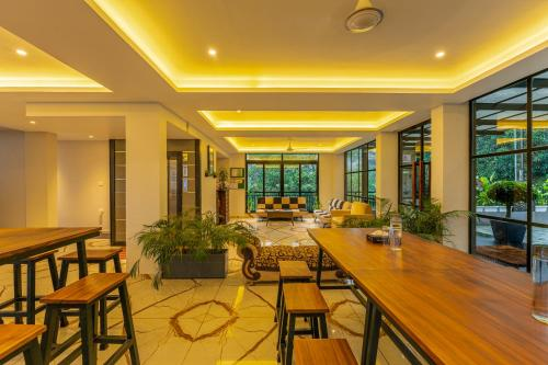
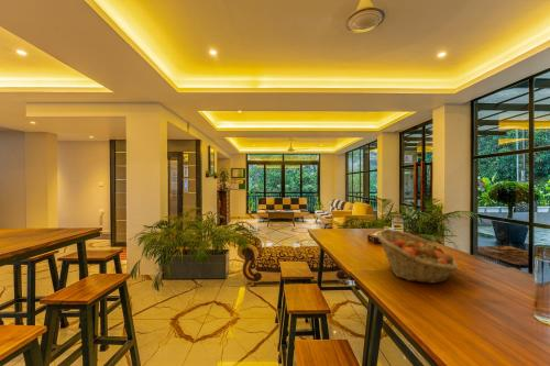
+ fruit basket [376,229,459,285]
